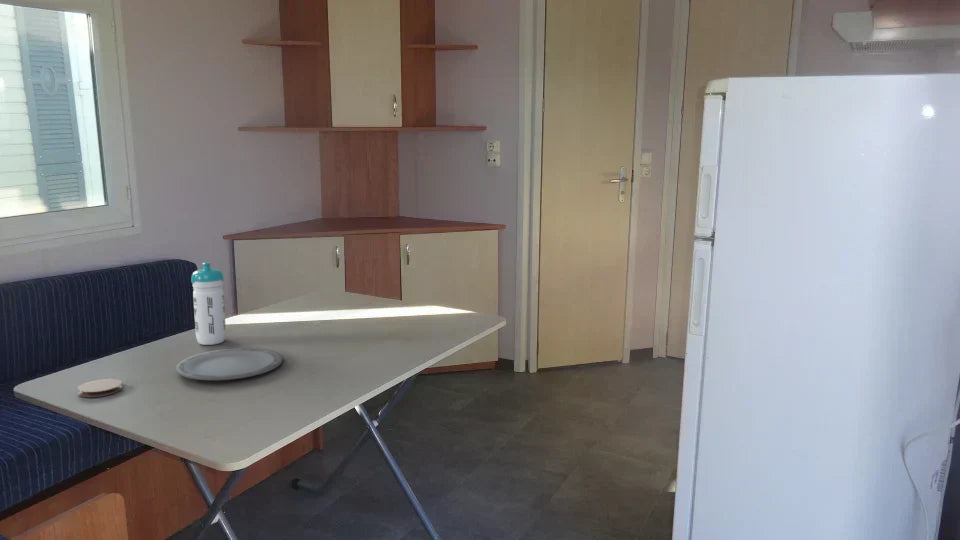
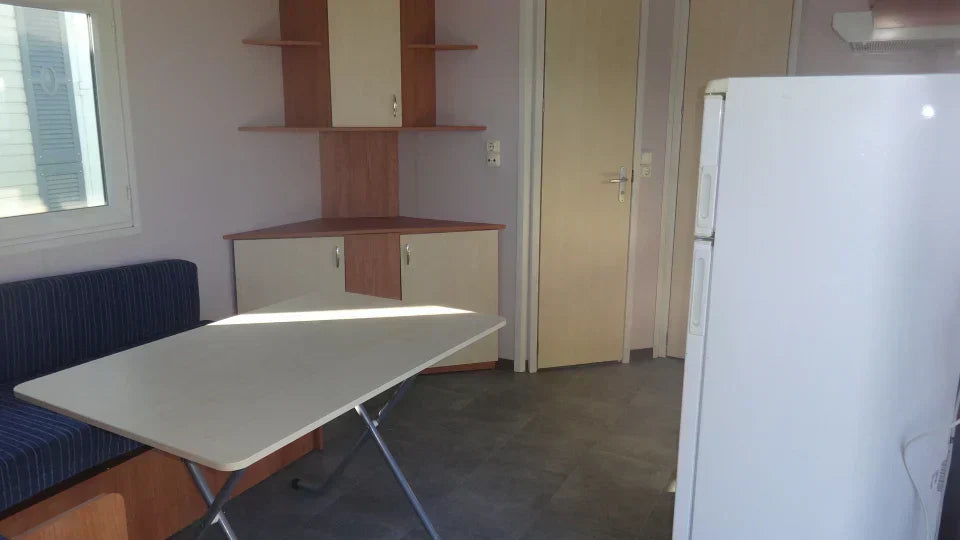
- coaster [77,378,123,398]
- plate [175,347,283,381]
- water bottle [190,261,227,346]
